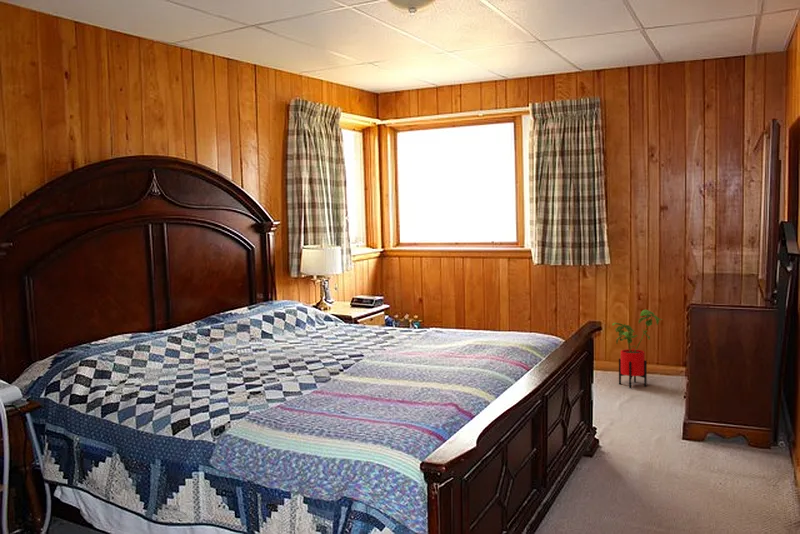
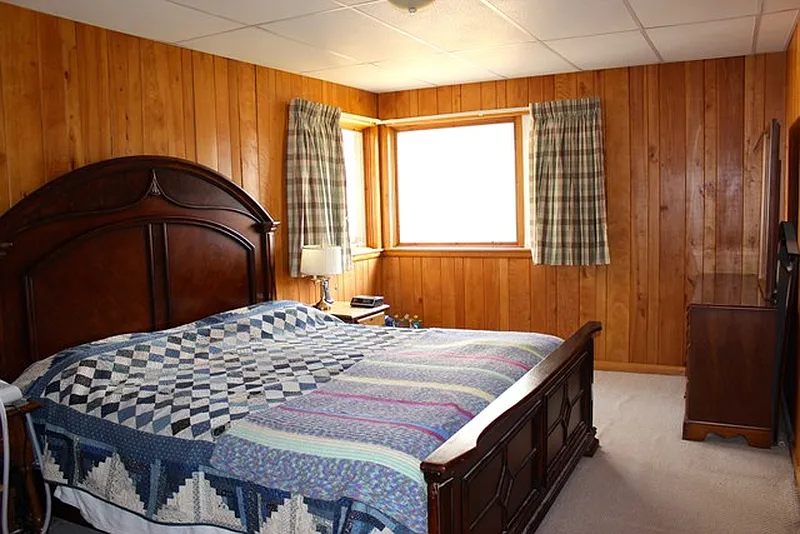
- house plant [611,309,664,389]
